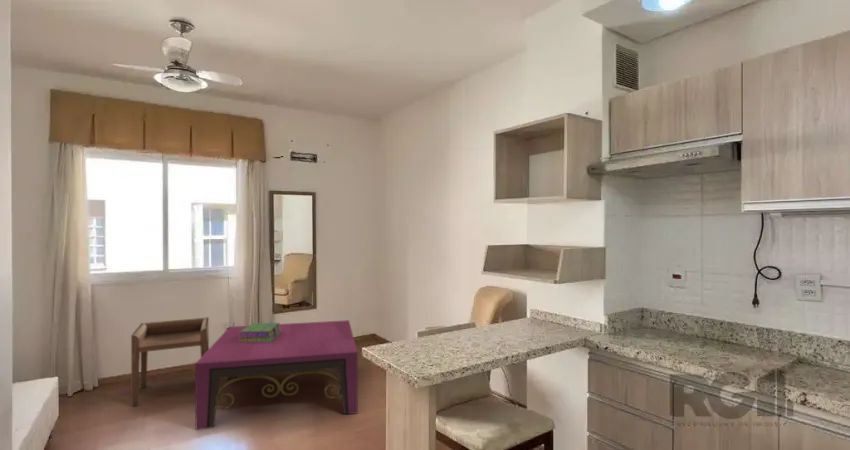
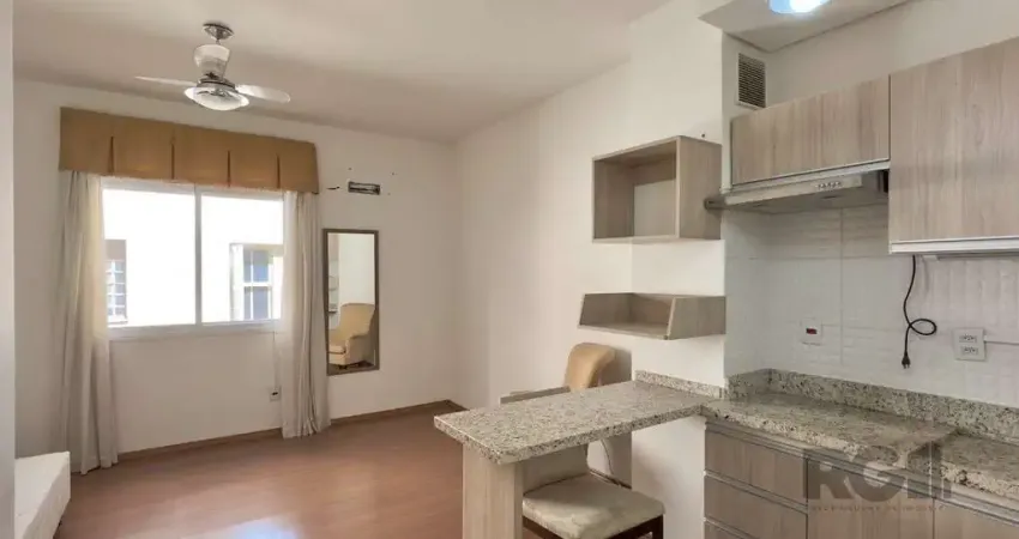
- side table [130,316,210,408]
- stack of books [239,322,280,343]
- coffee table [194,319,359,431]
